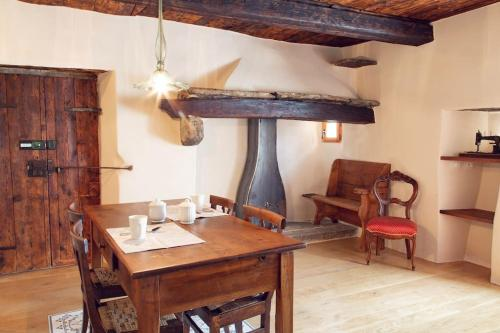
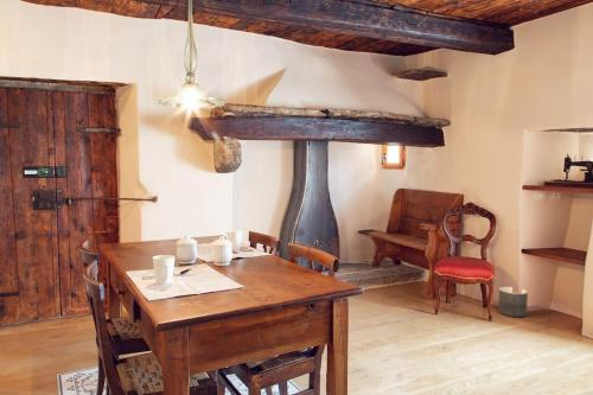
+ planter [497,286,529,318]
